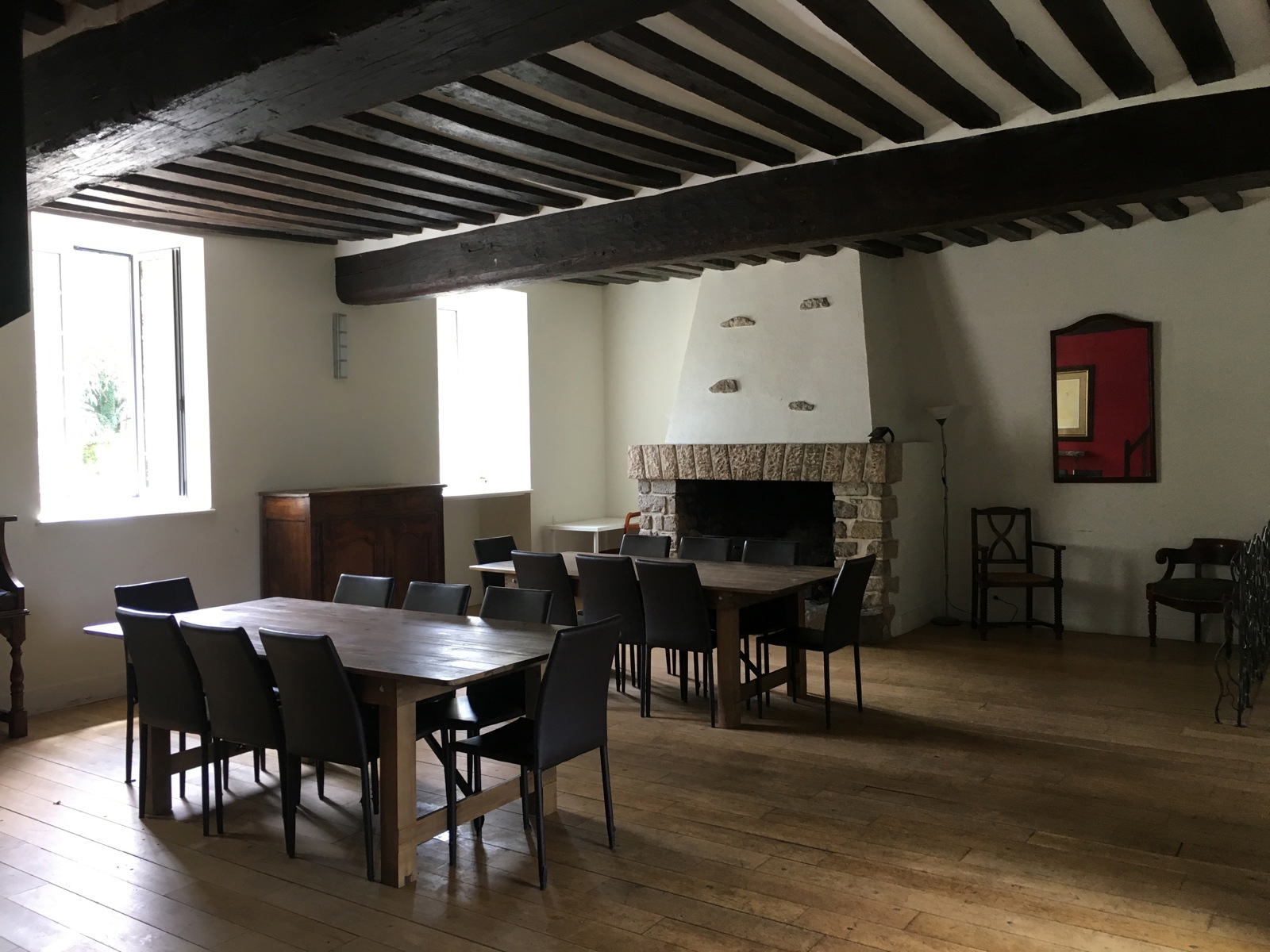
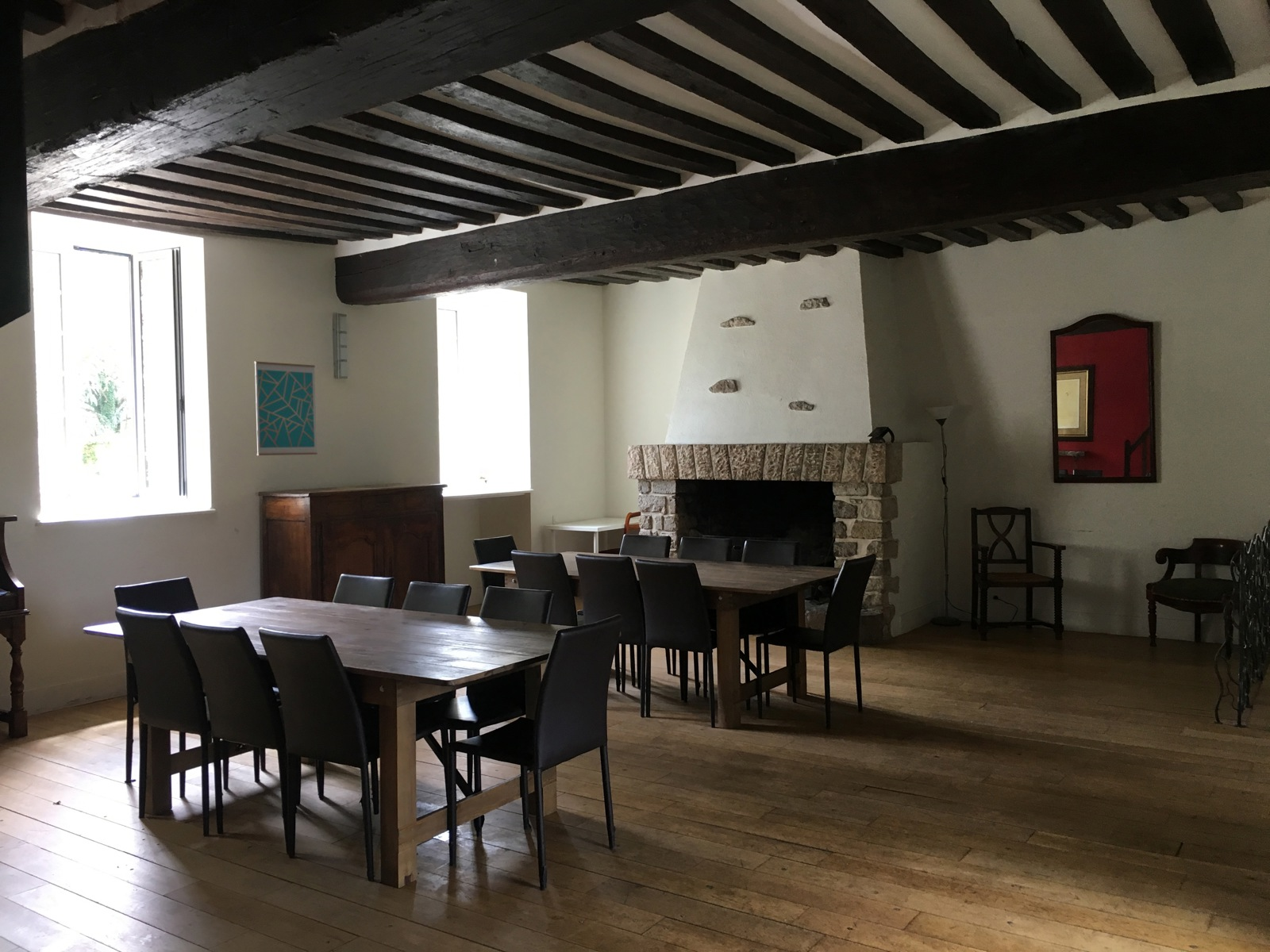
+ wall art [253,361,318,456]
